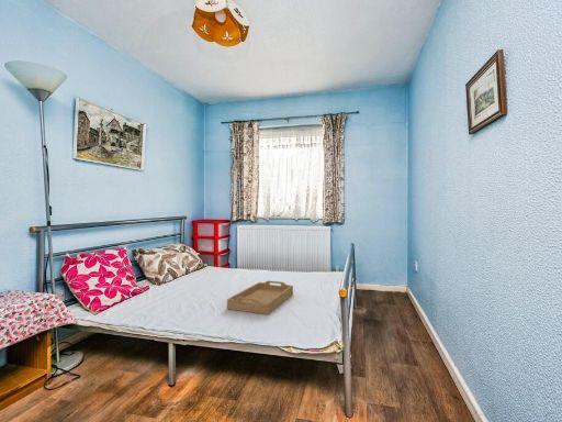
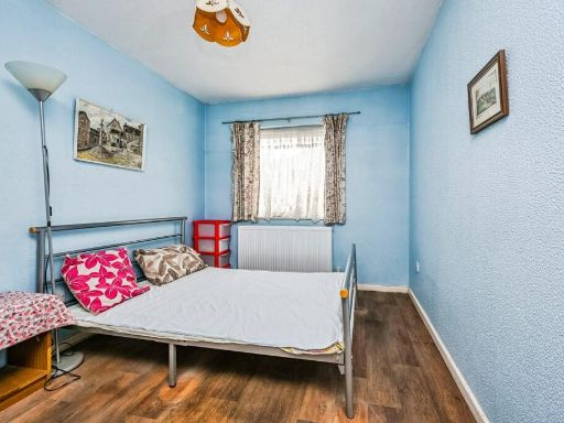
- serving tray [226,279,294,315]
